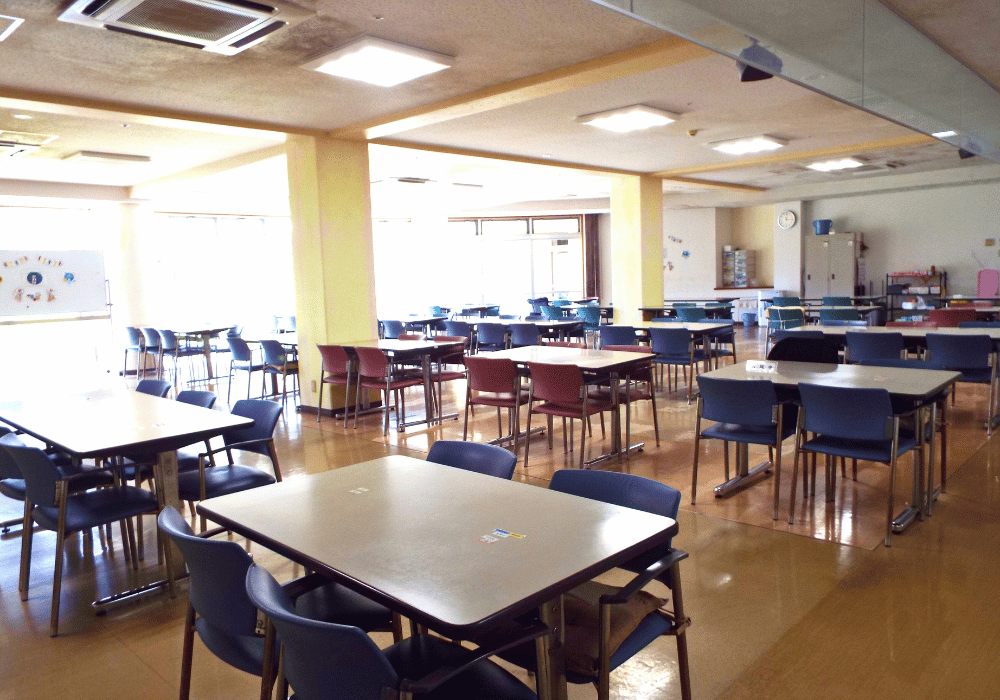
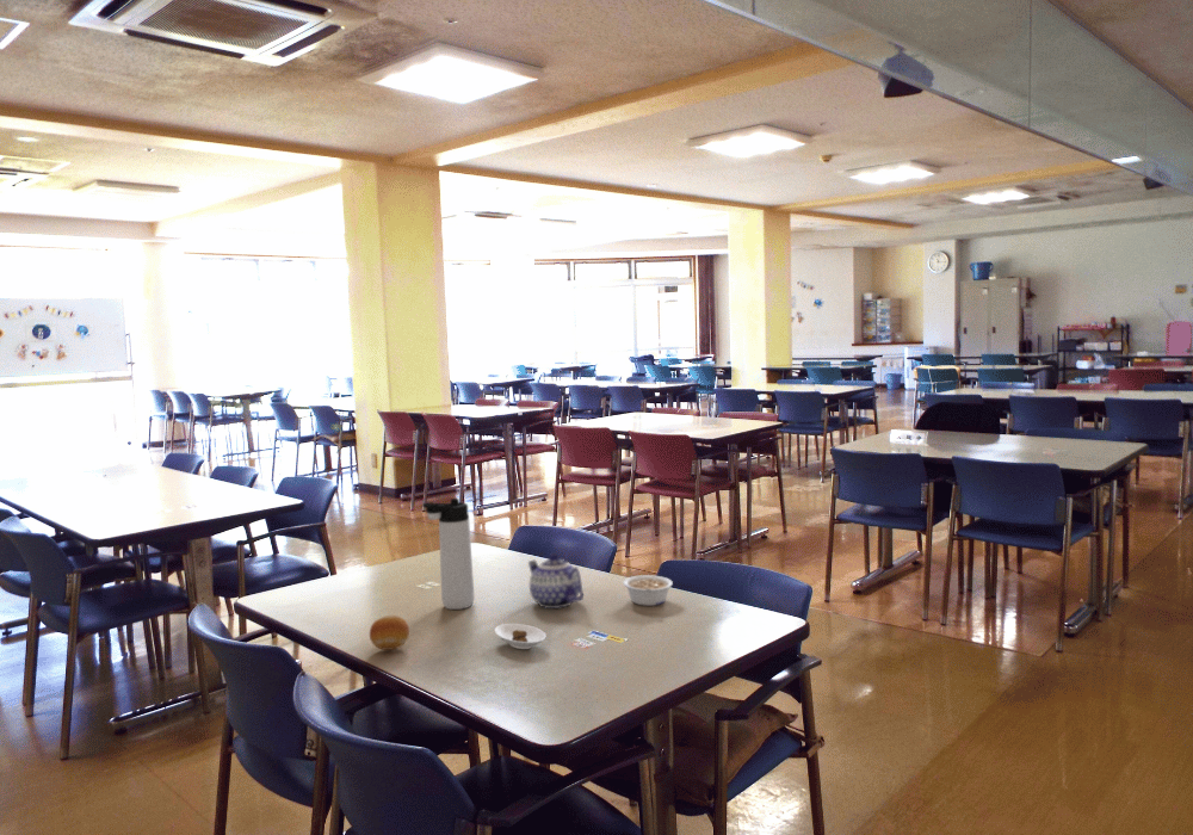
+ legume [622,574,674,607]
+ teapot [527,552,585,610]
+ fruit [369,614,410,651]
+ saucer [494,623,548,650]
+ thermos bottle [421,497,476,611]
